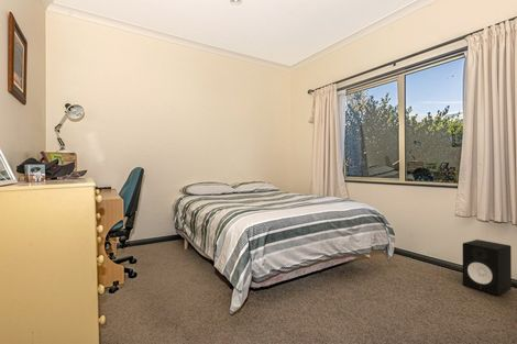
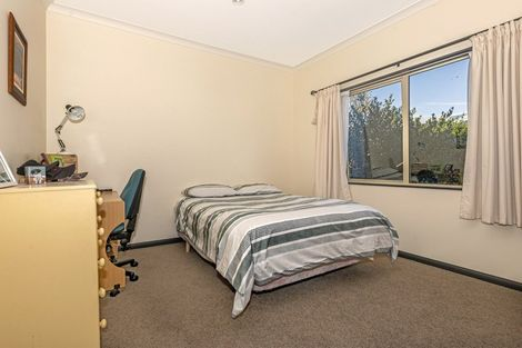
- speaker [462,238,513,297]
